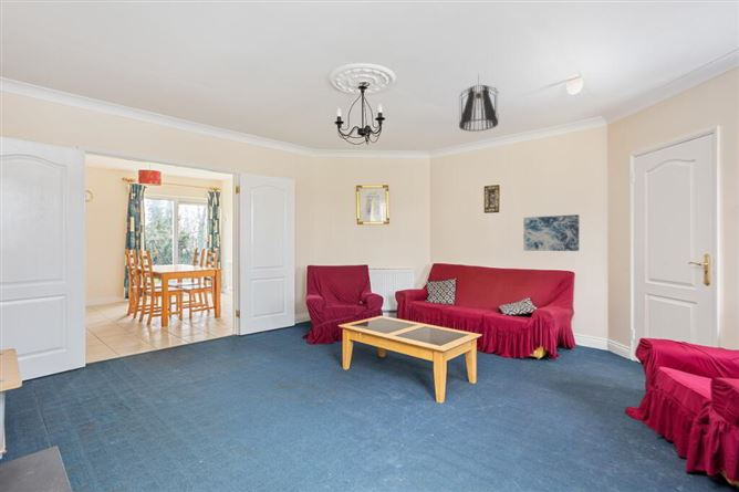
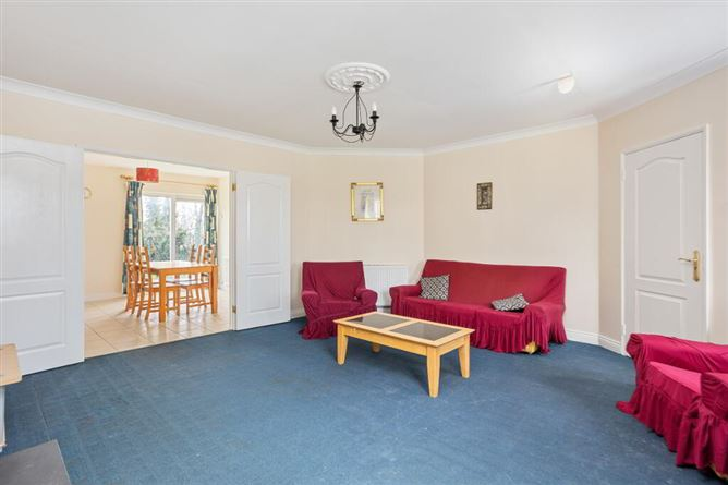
- pendant light [458,73,499,133]
- wall art [522,213,580,252]
